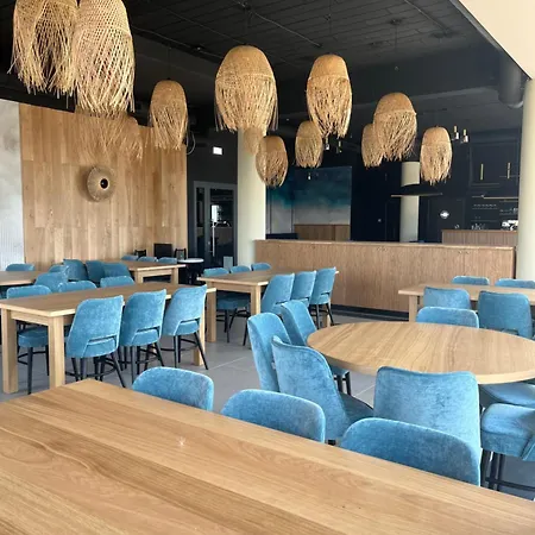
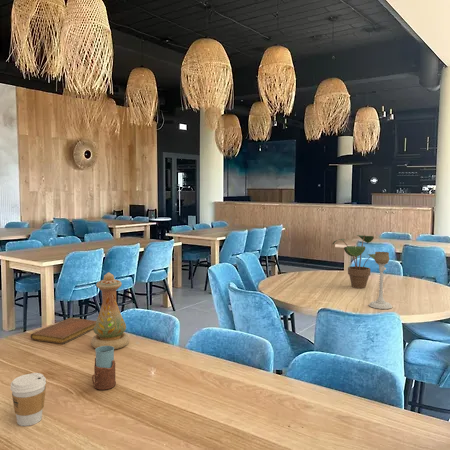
+ vase [90,271,130,350]
+ candle holder [368,251,393,310]
+ potted plant [331,234,375,289]
+ notebook [30,317,97,345]
+ drinking glass [91,346,117,391]
+ coffee cup [9,372,47,427]
